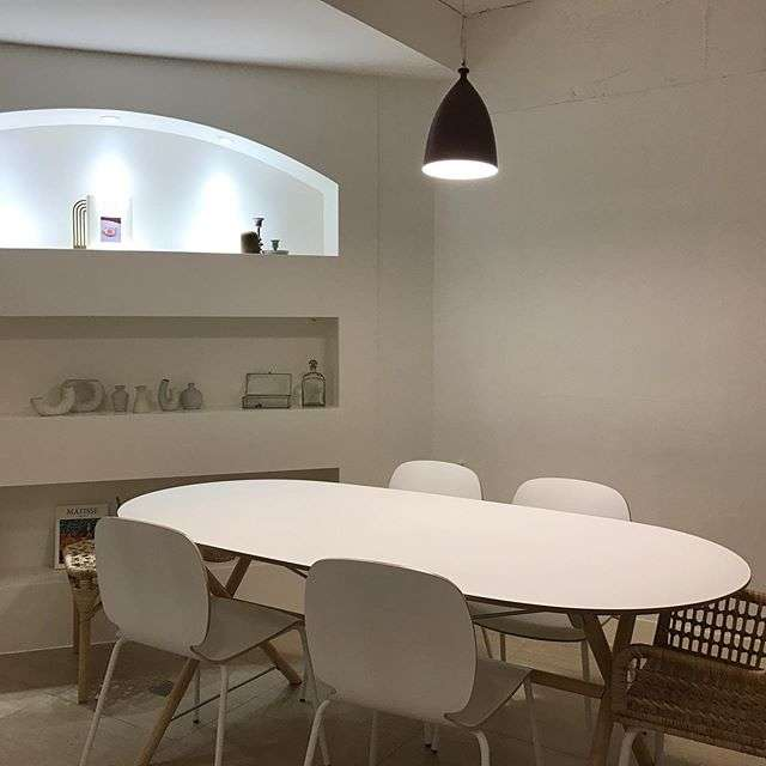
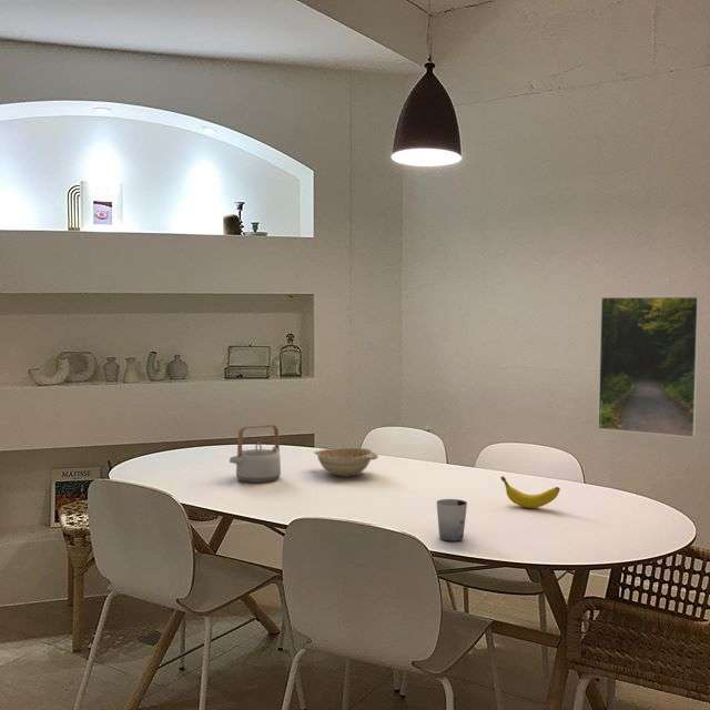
+ decorative bowl [313,447,379,477]
+ teapot [229,423,282,484]
+ banana [500,475,561,509]
+ cup [435,498,468,541]
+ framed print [597,295,701,439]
